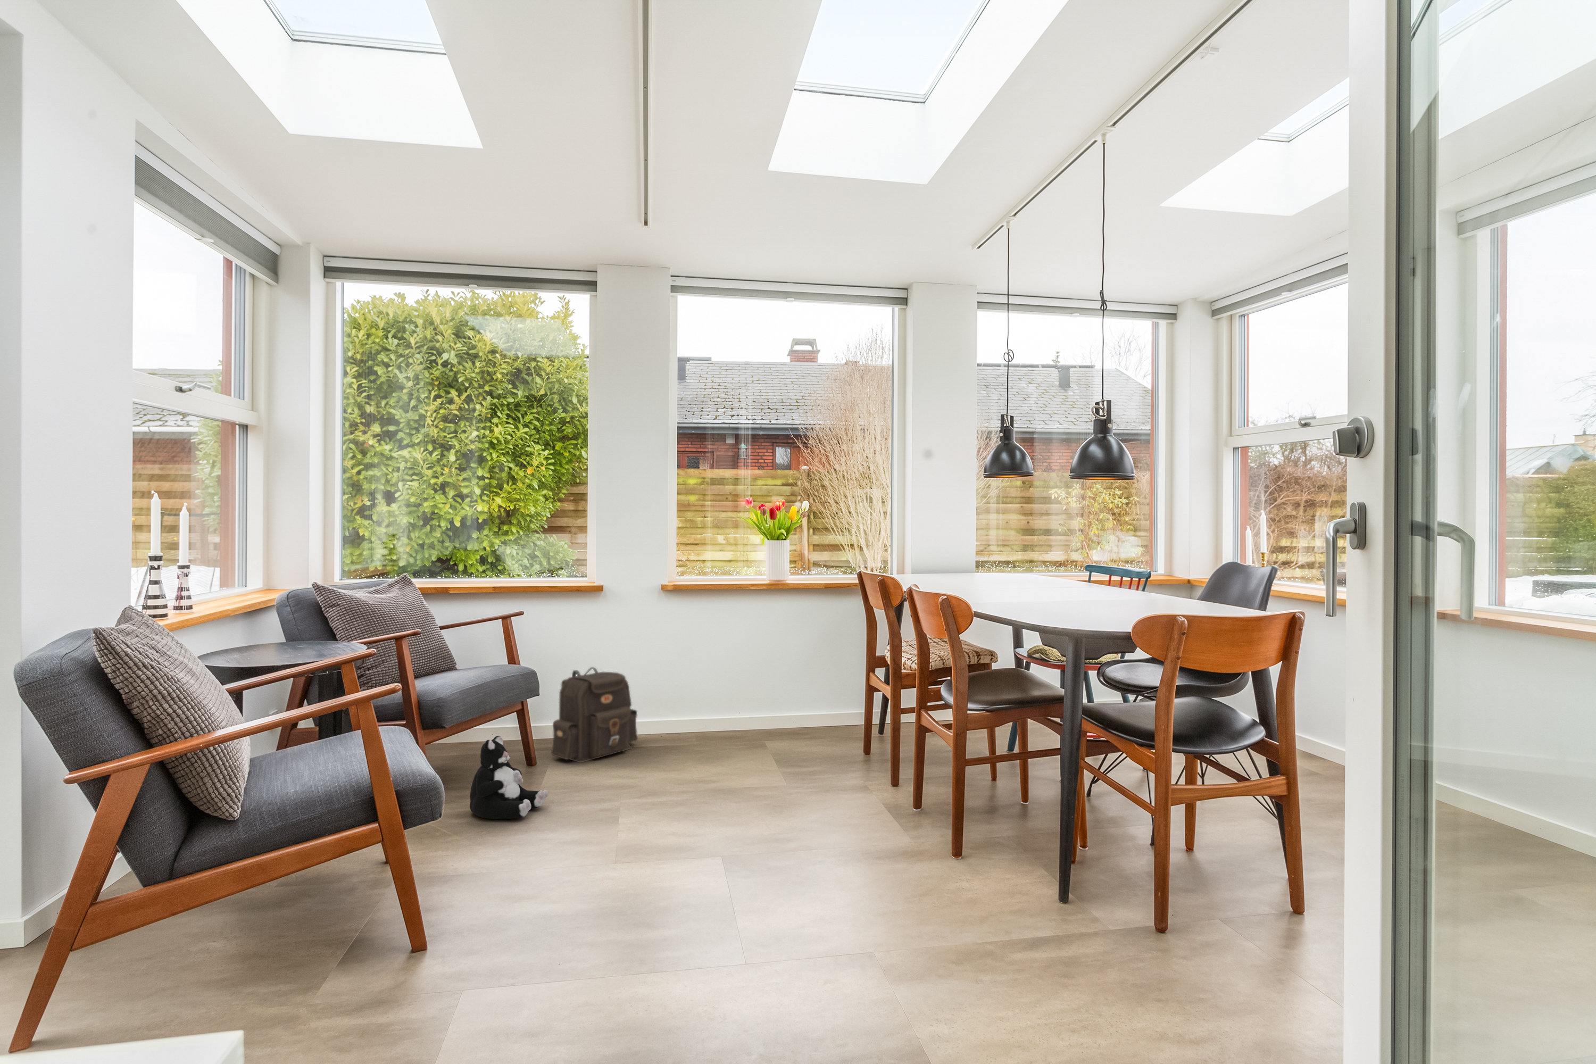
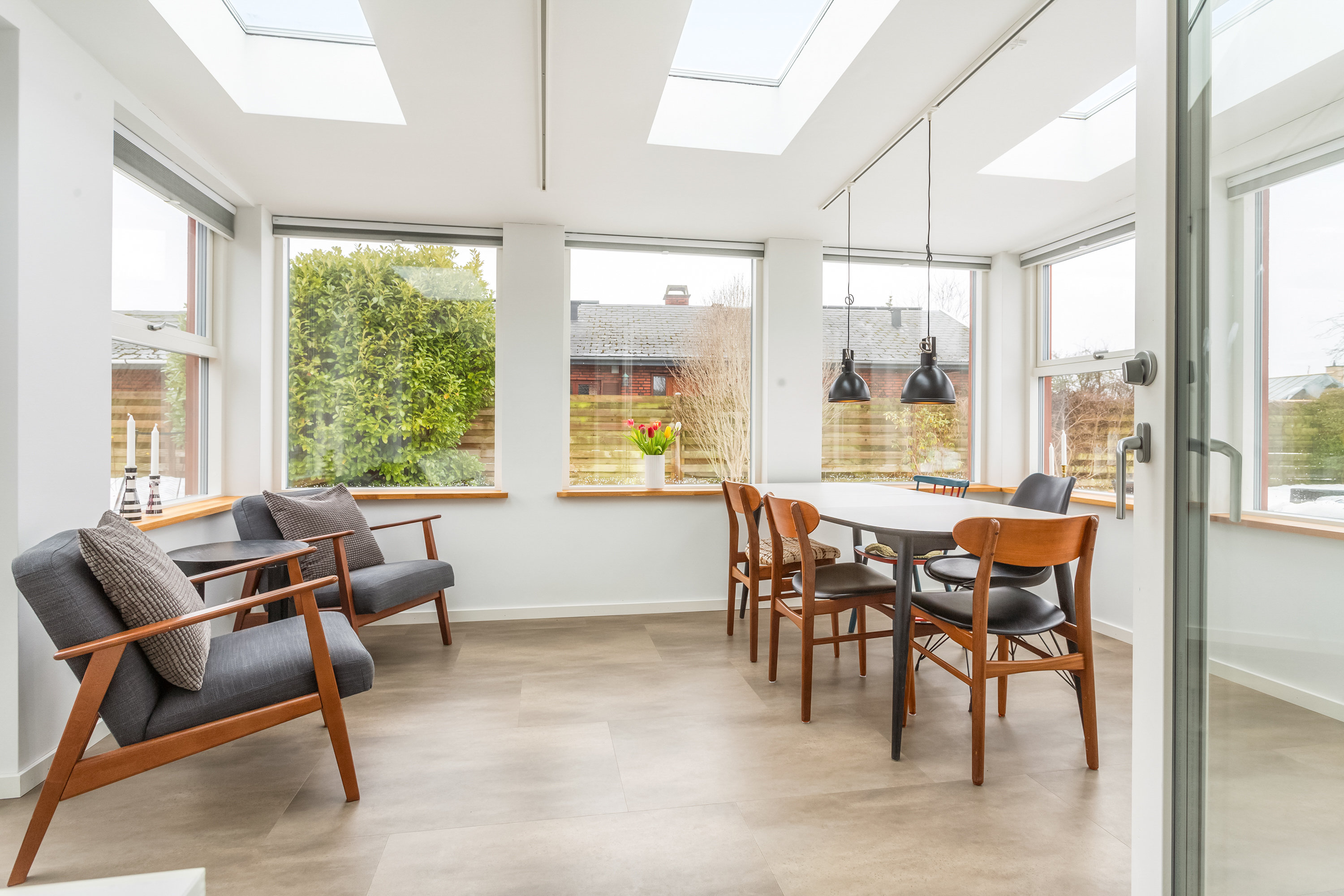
- plush toy [469,735,549,819]
- backpack [550,666,639,764]
